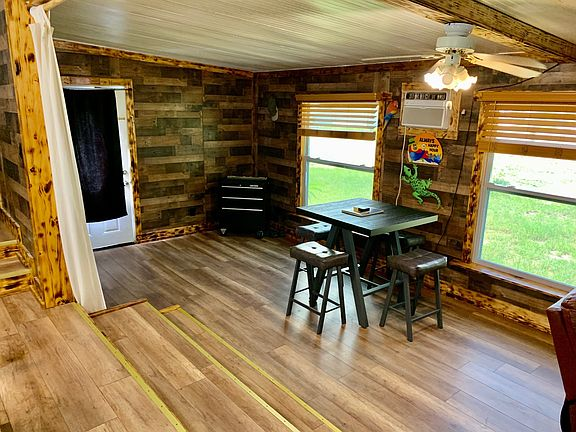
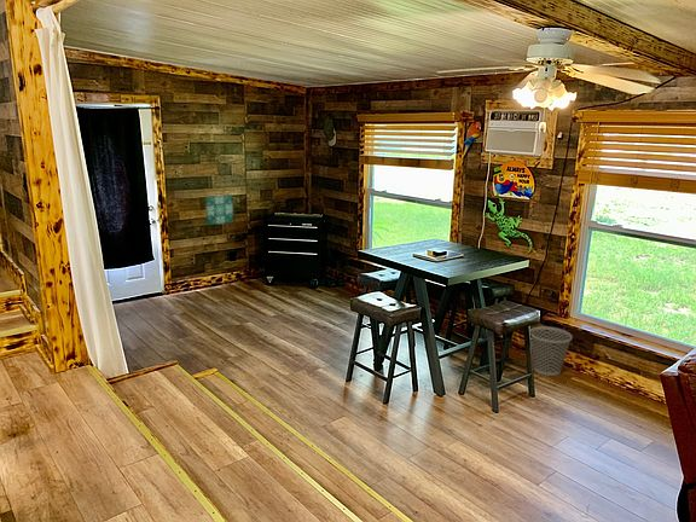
+ wastebasket [529,325,573,377]
+ wall art [204,193,234,226]
